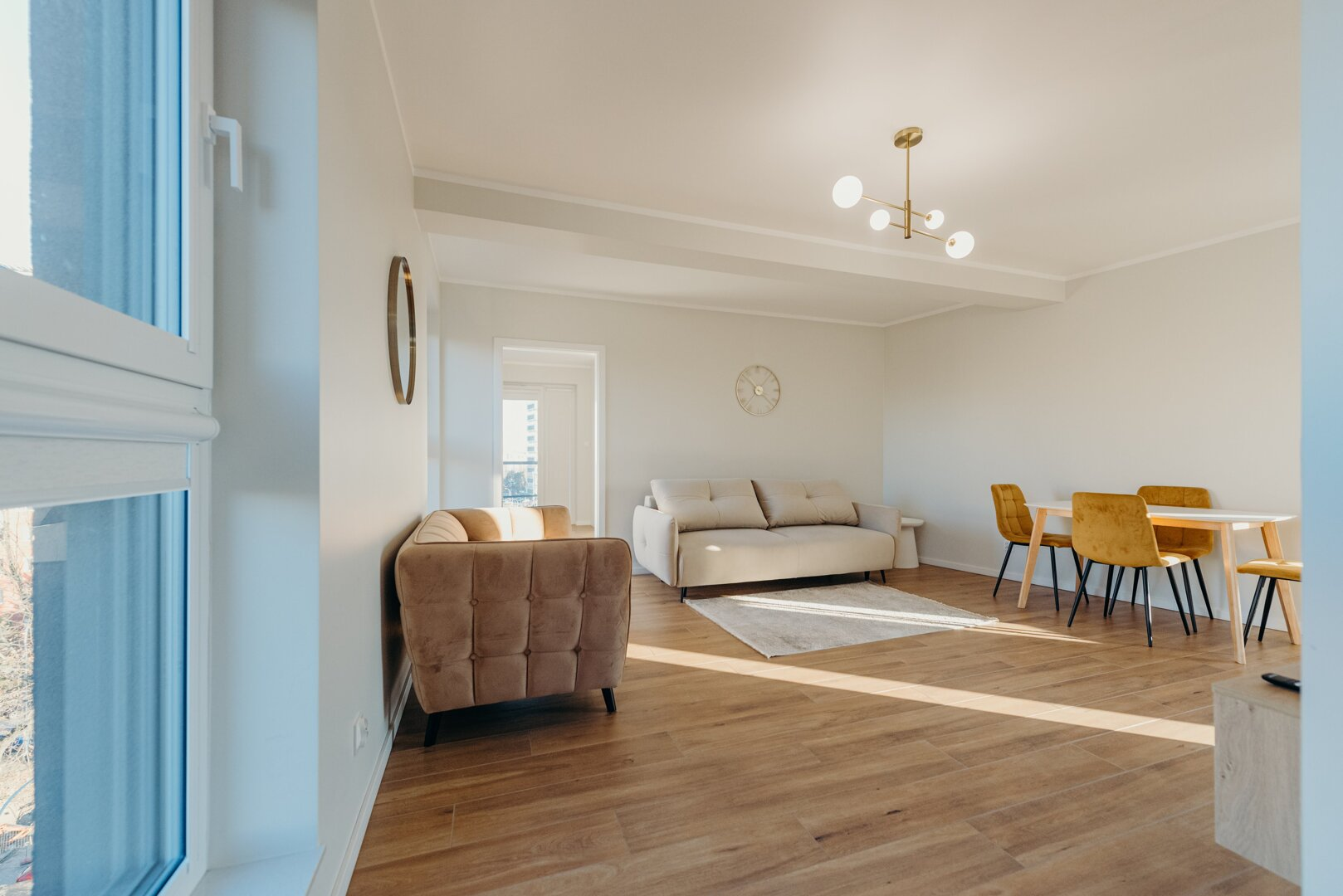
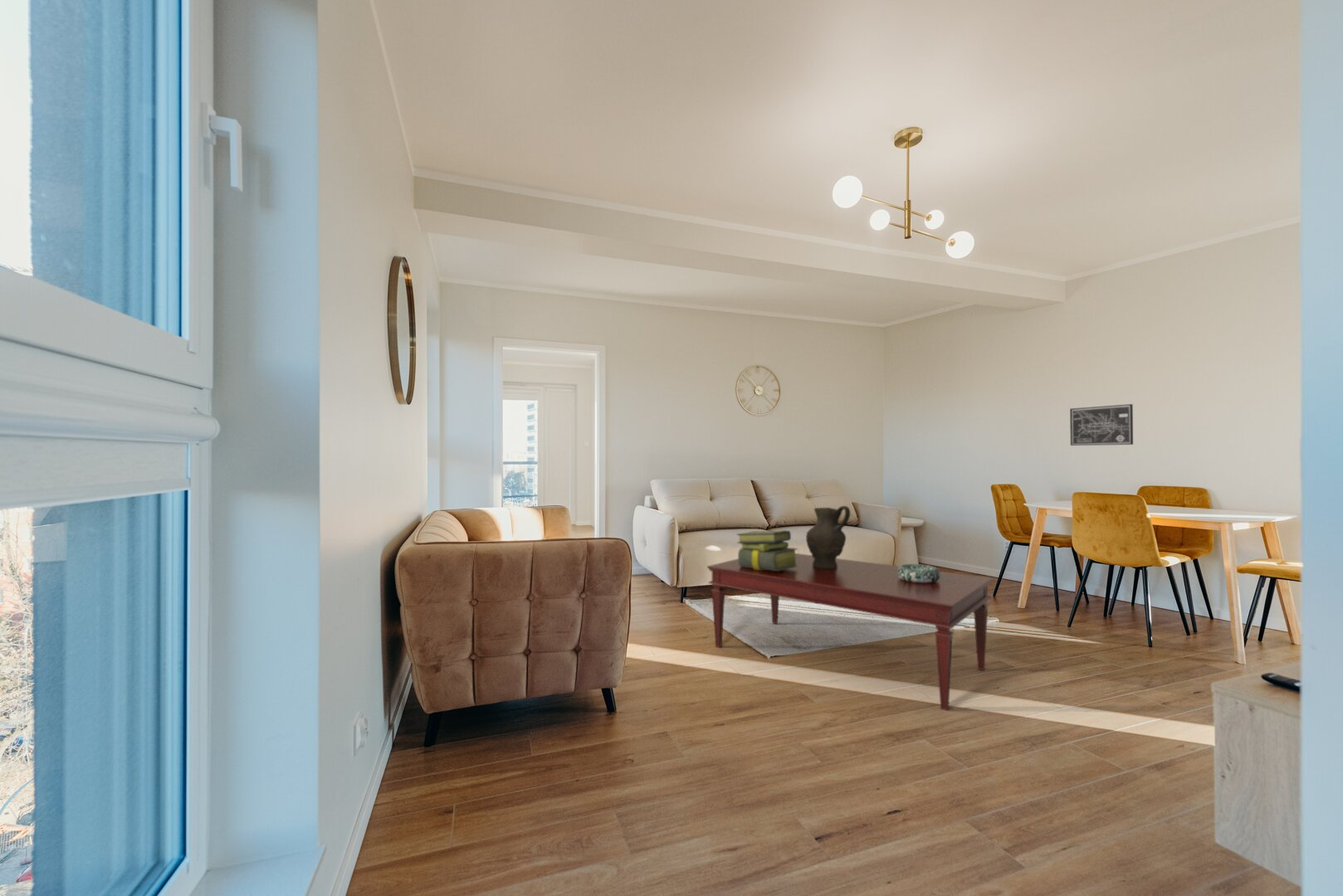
+ stack of books [736,529,798,571]
+ decorative vase [805,505,851,569]
+ coffee table [706,553,994,712]
+ decorative bowl [897,563,940,583]
+ wall art [1069,403,1134,446]
